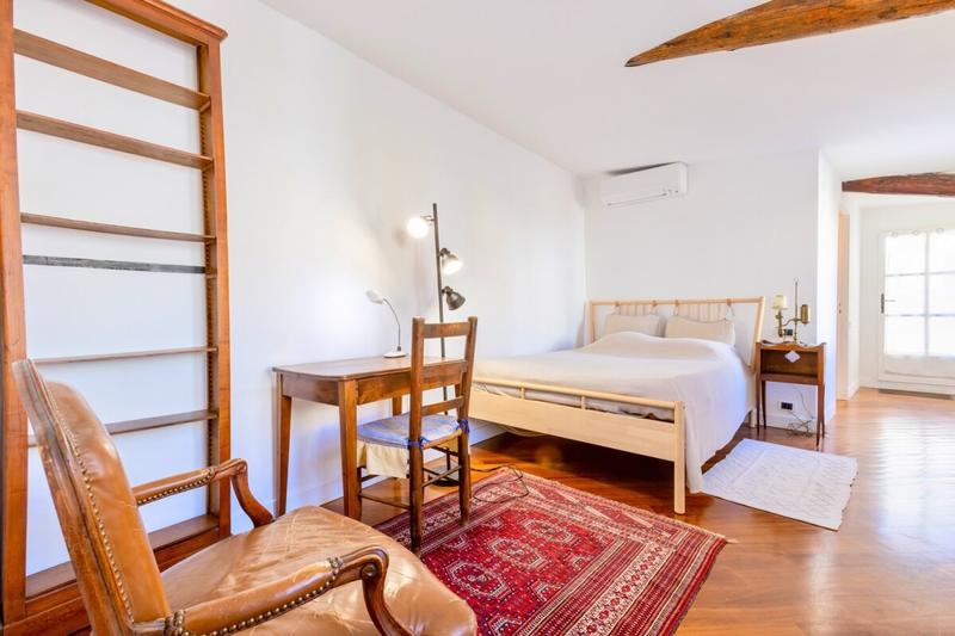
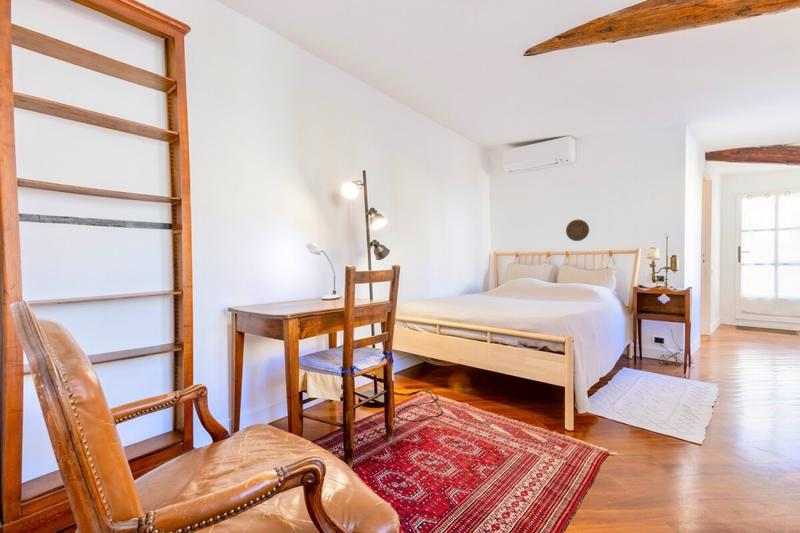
+ decorative plate [565,218,590,242]
